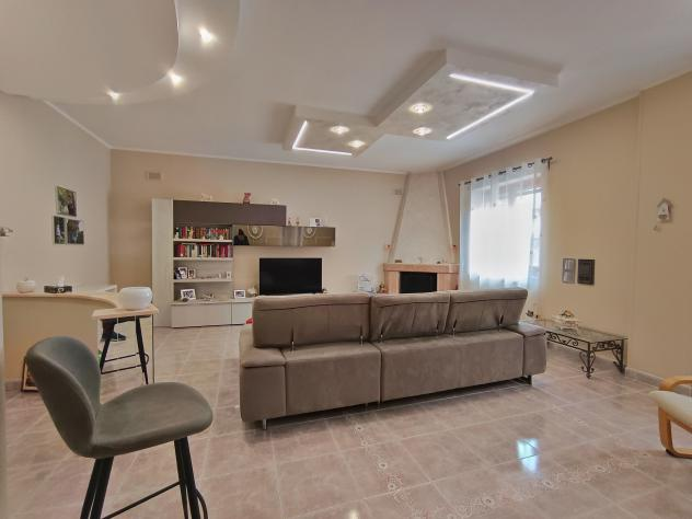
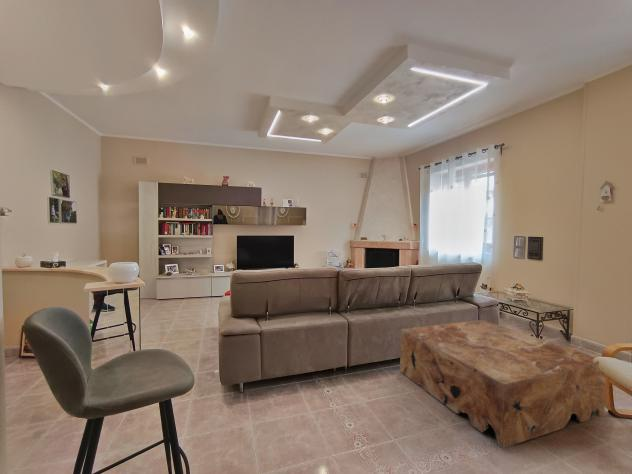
+ coffee table [399,319,607,449]
